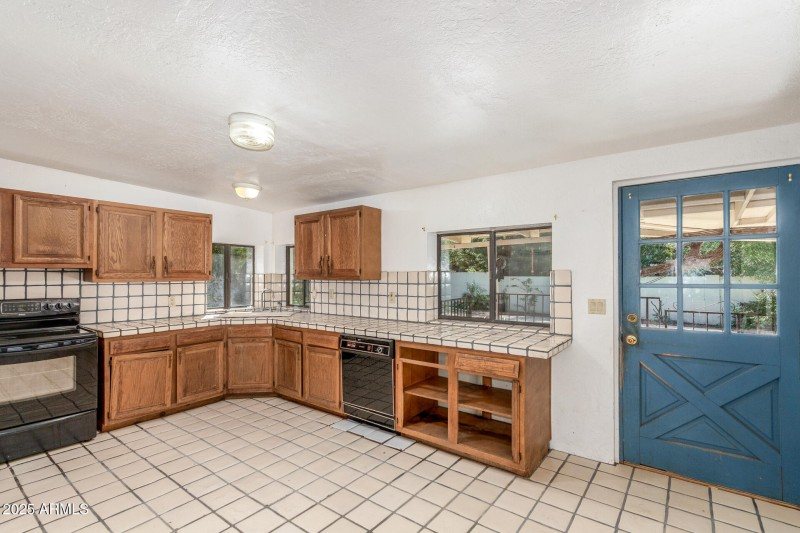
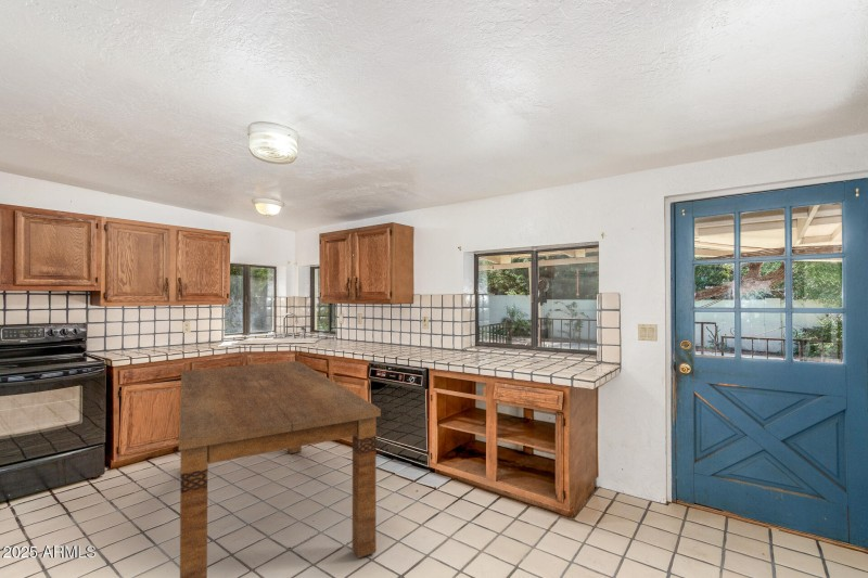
+ dining table [178,360,382,578]
